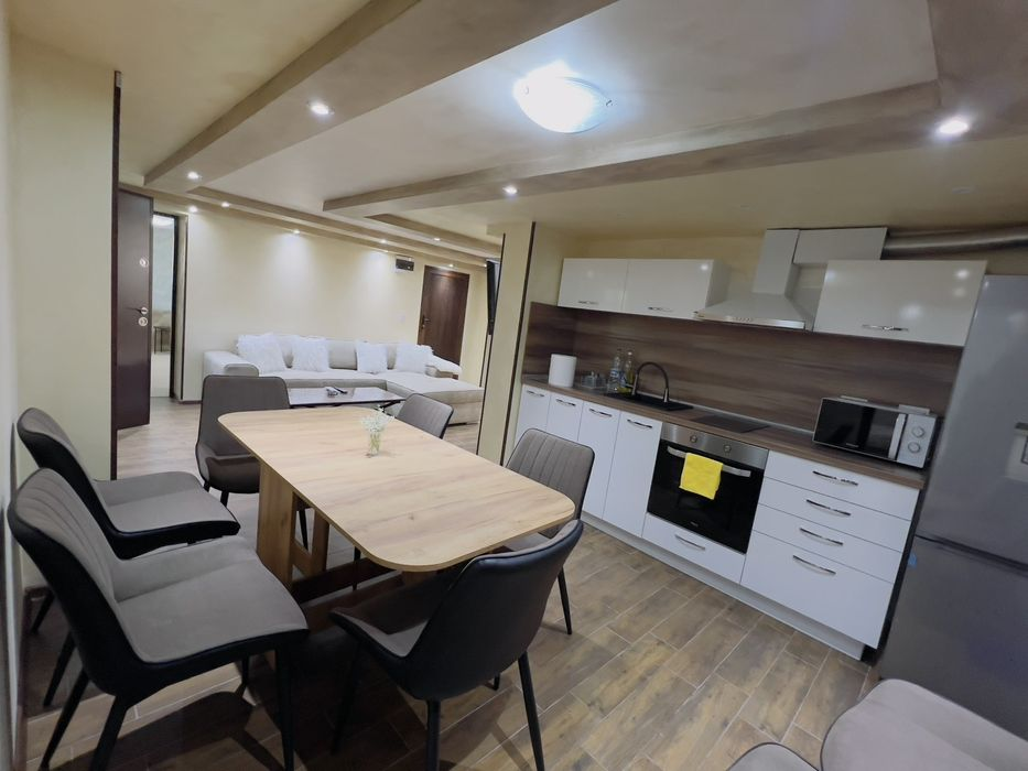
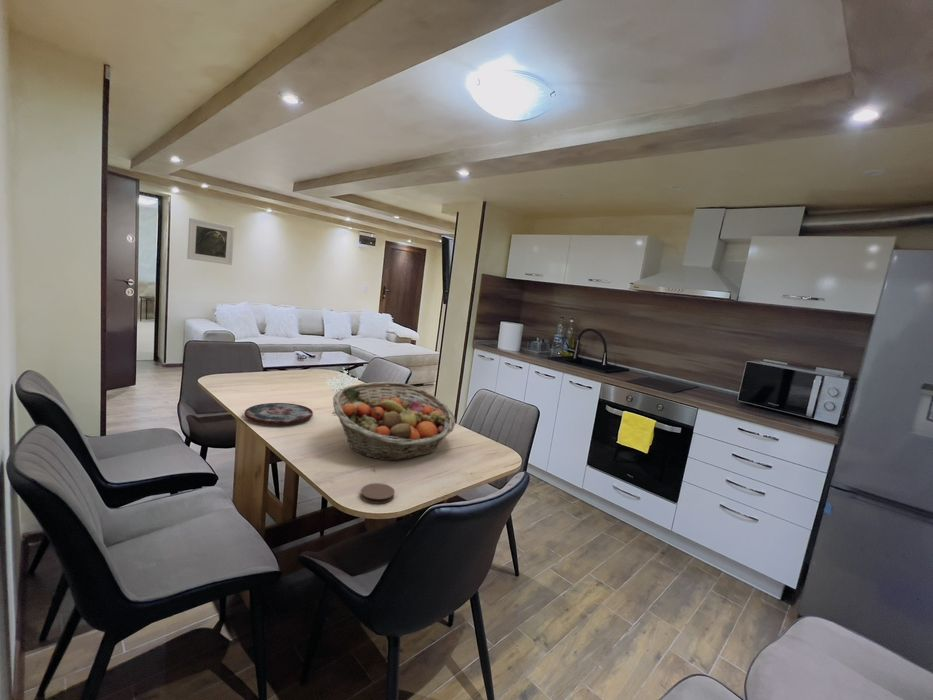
+ plate [243,402,314,425]
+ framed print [186,217,235,266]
+ coaster [360,482,396,504]
+ fruit basket [332,381,456,461]
